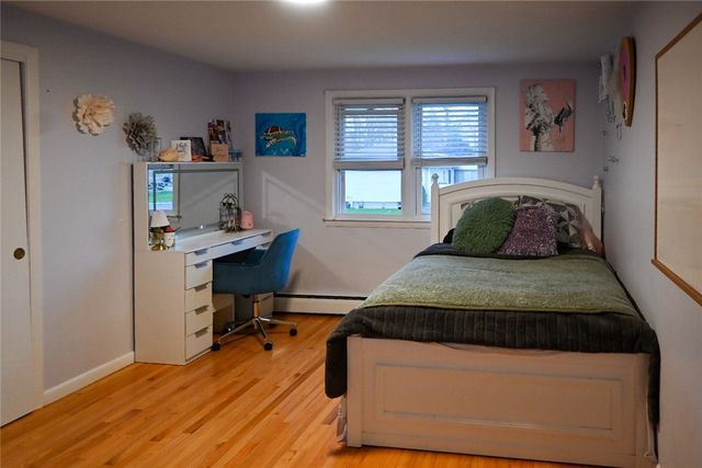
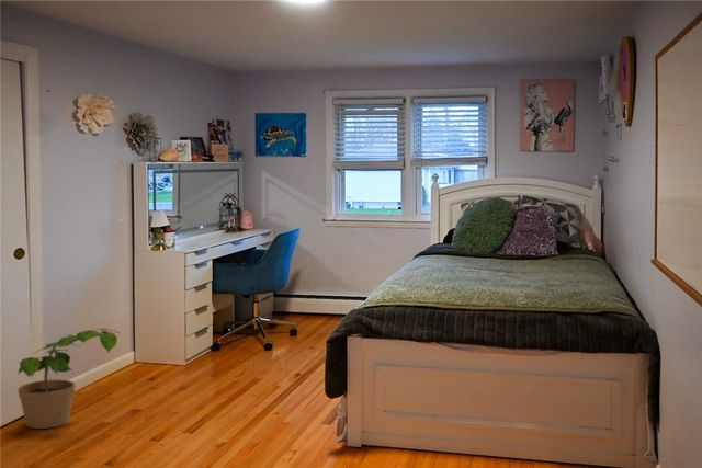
+ potted plant [16,328,123,430]
